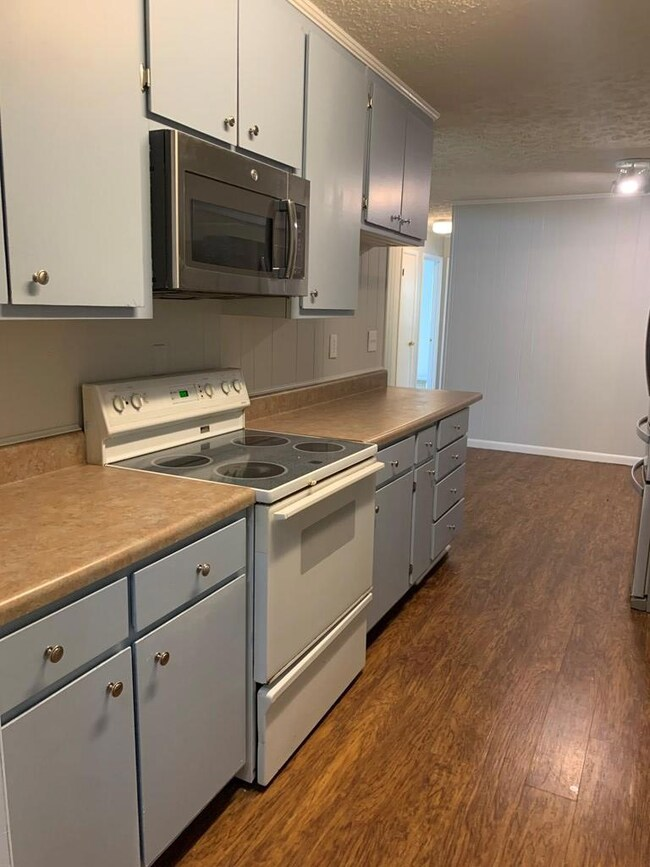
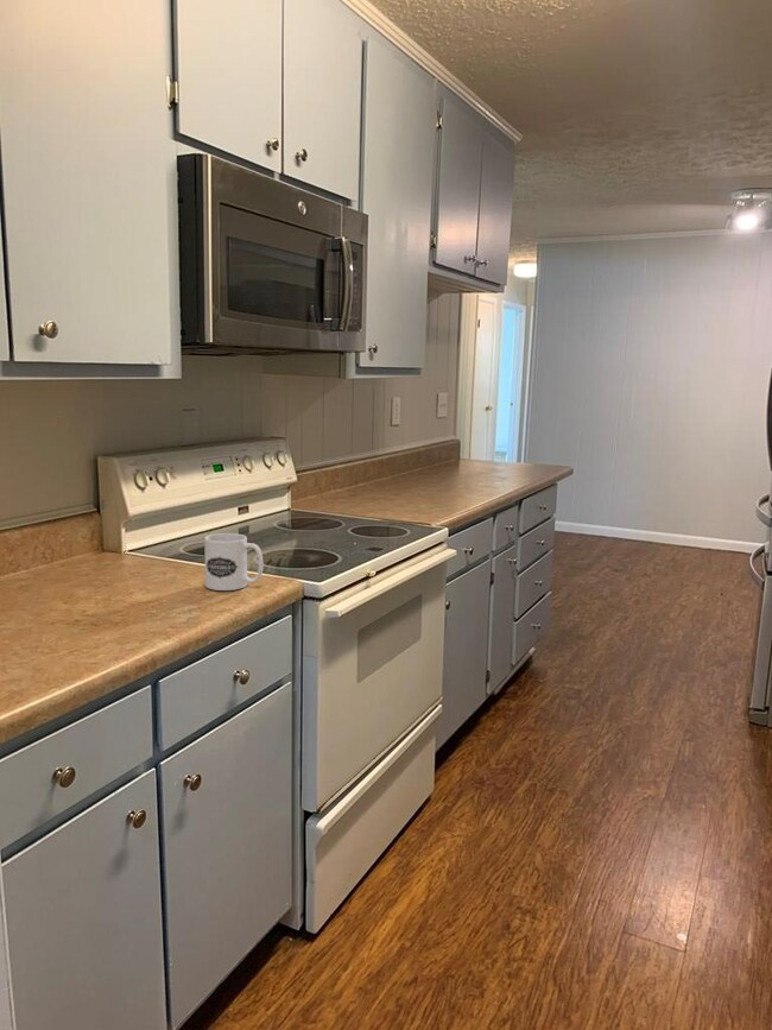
+ mug [203,532,264,592]
